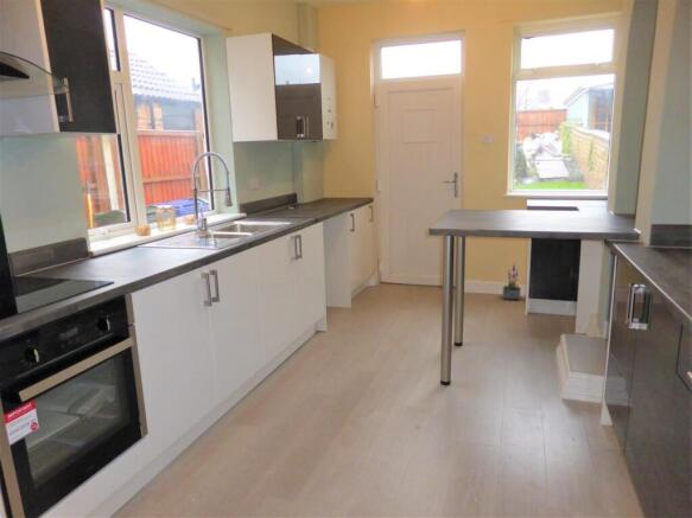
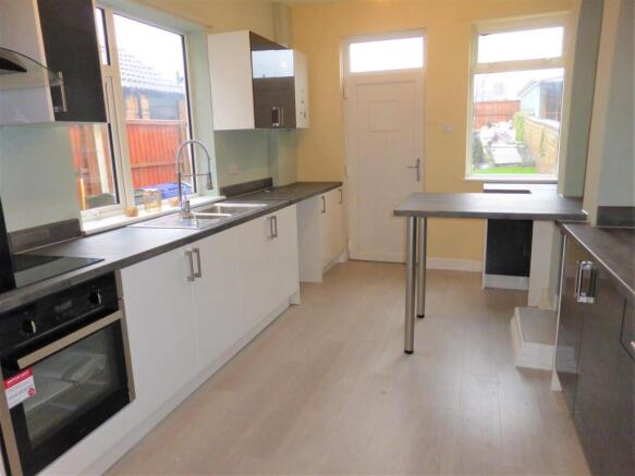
- potted plant [501,261,522,301]
